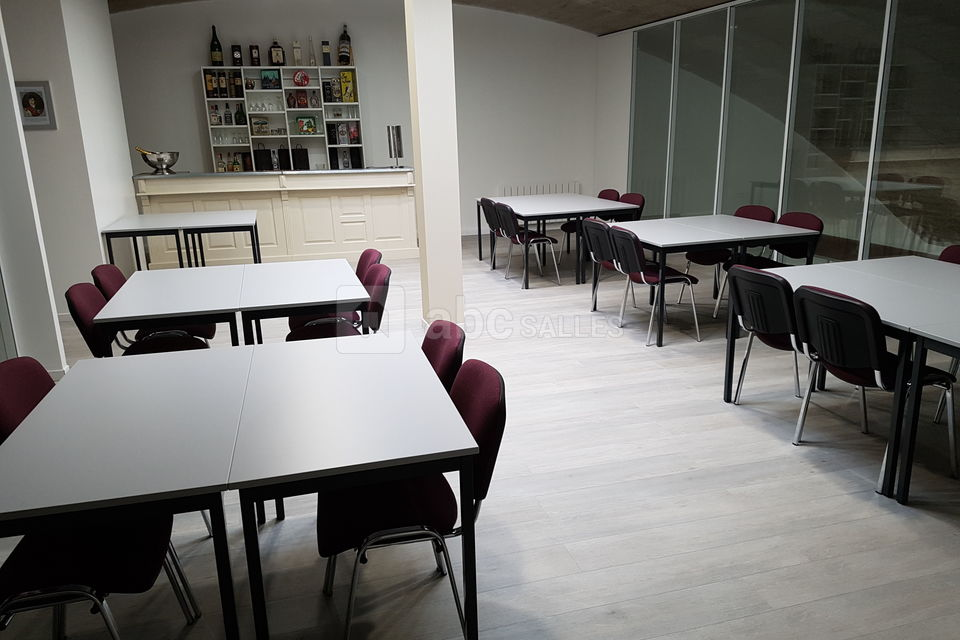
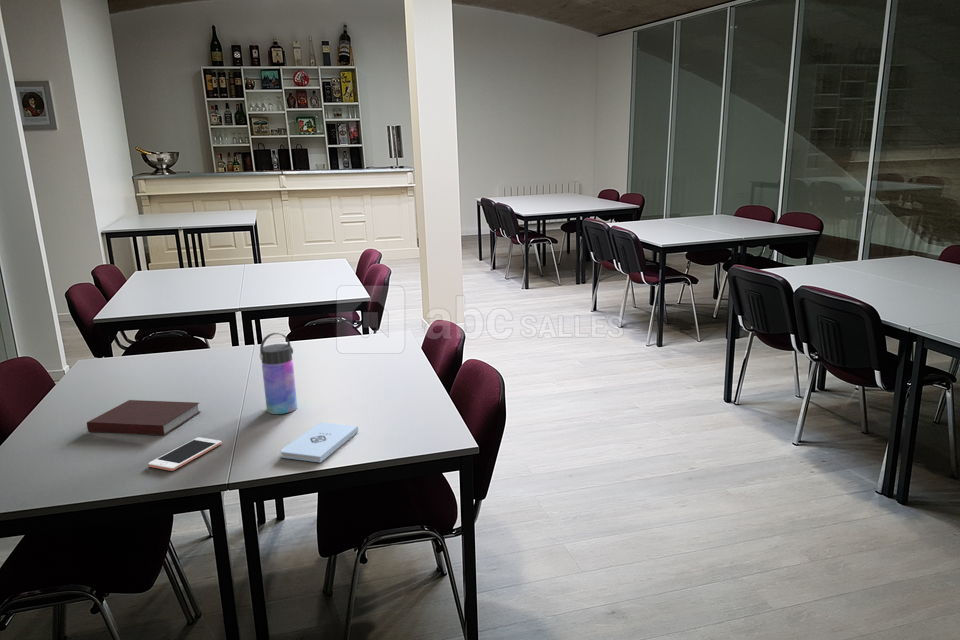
+ notepad [280,422,359,463]
+ cell phone [147,436,222,472]
+ water bottle [259,332,298,415]
+ notebook [86,399,202,436]
